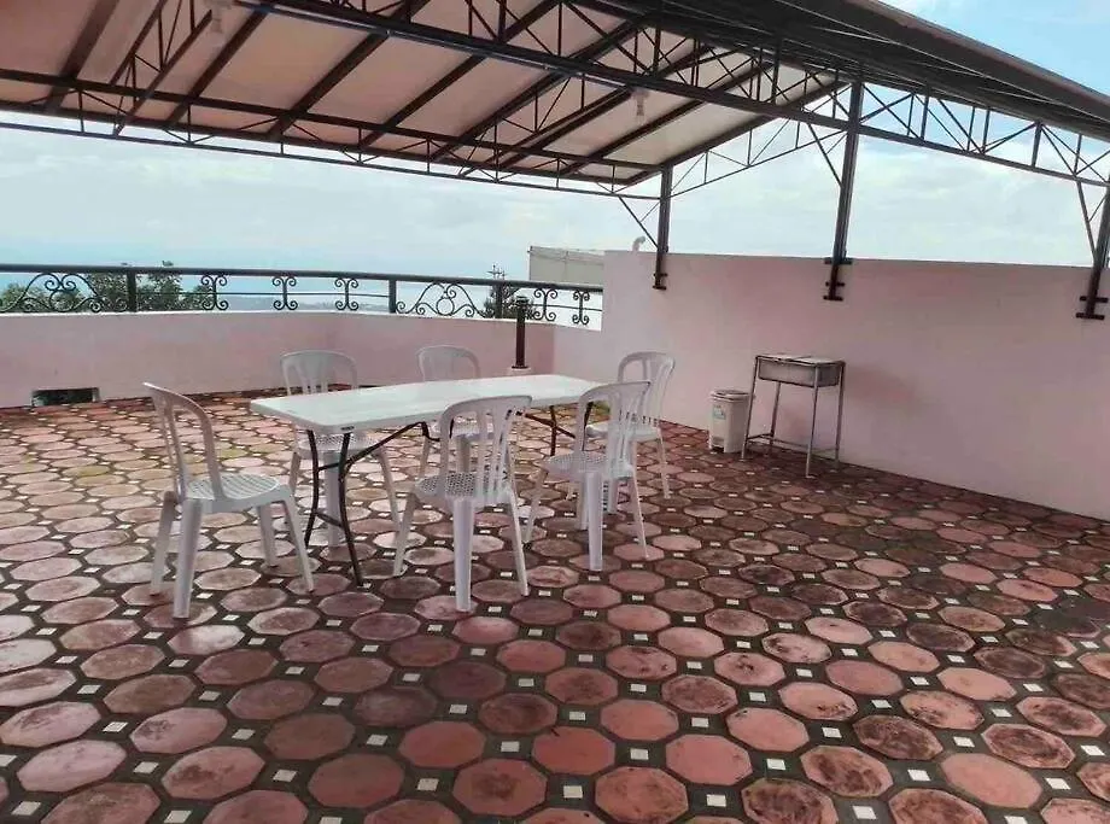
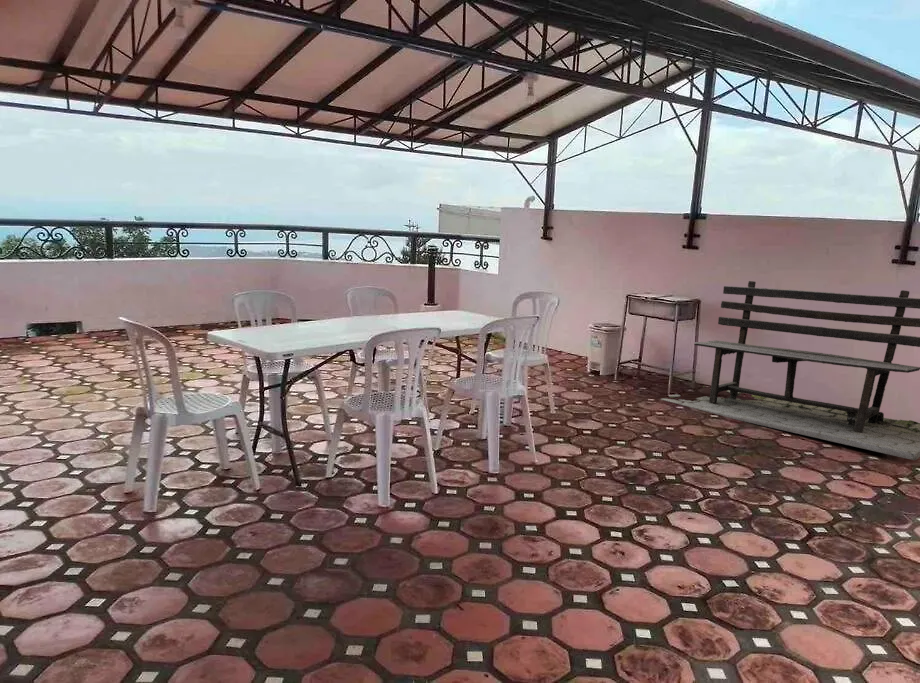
+ park bench [660,280,920,461]
